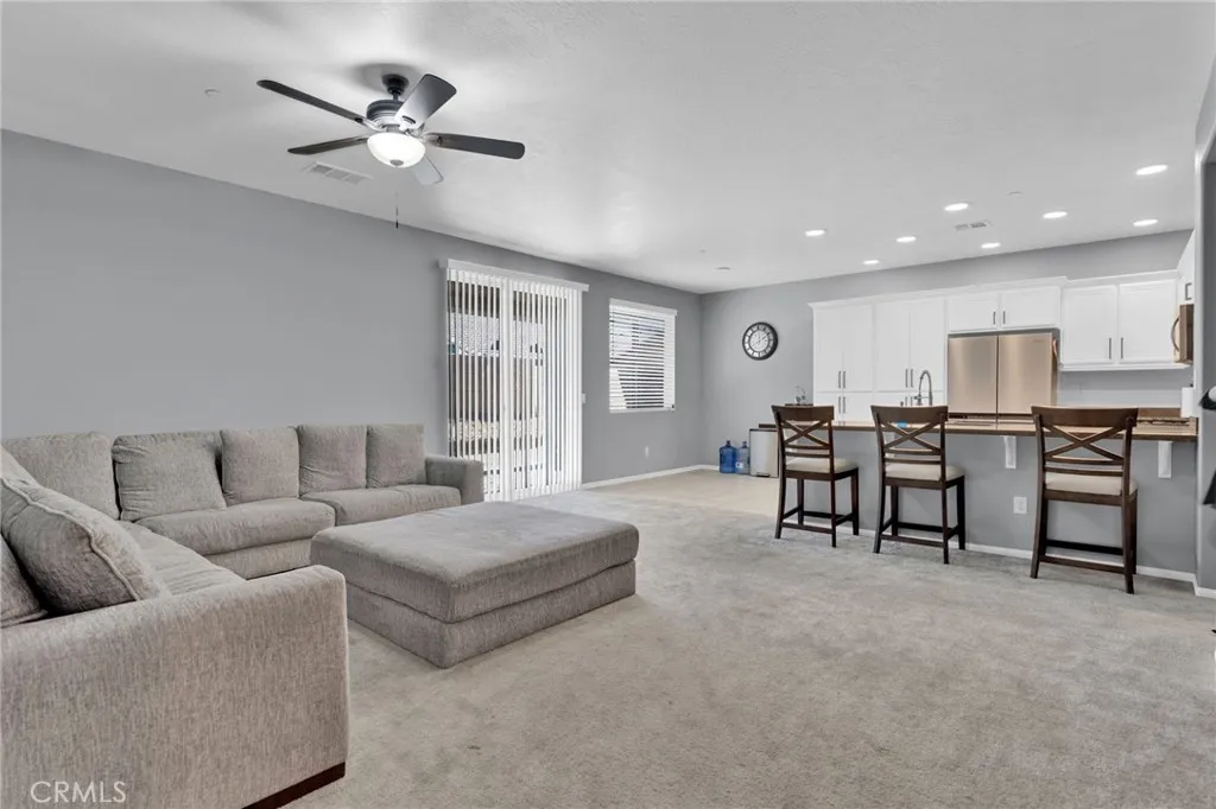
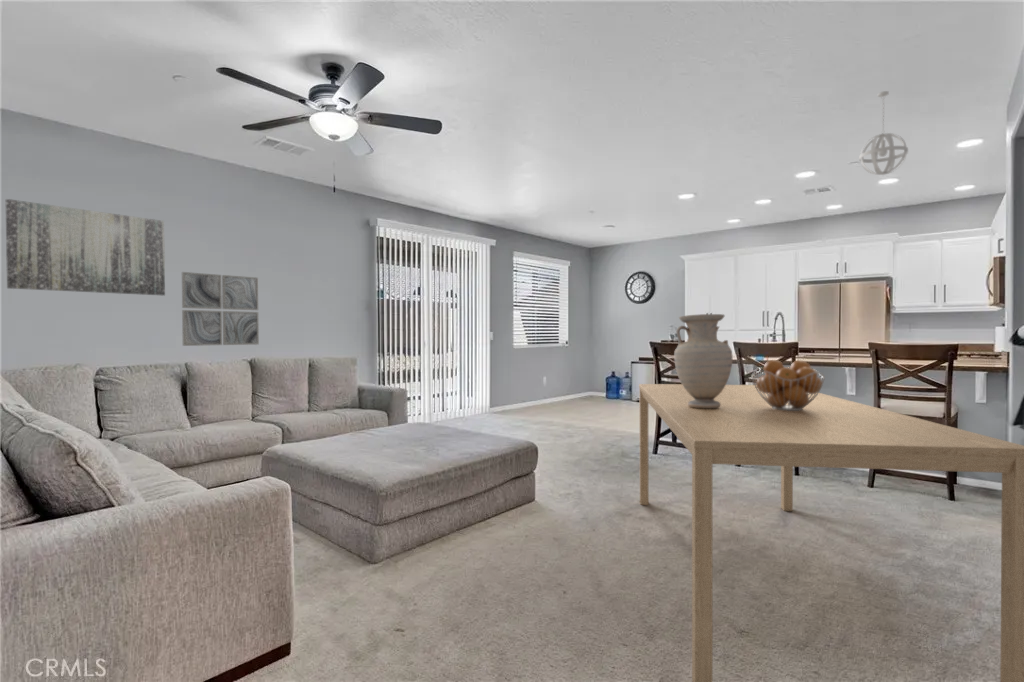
+ pendant light [858,90,909,176]
+ dining table [638,383,1024,682]
+ vase [673,313,734,408]
+ fruit basket [751,359,826,411]
+ wall art [5,198,166,297]
+ wall art [181,271,260,347]
